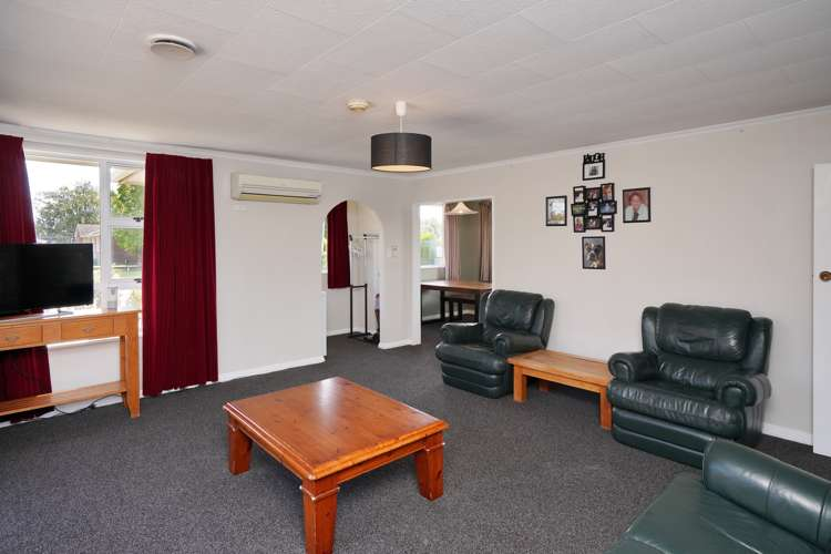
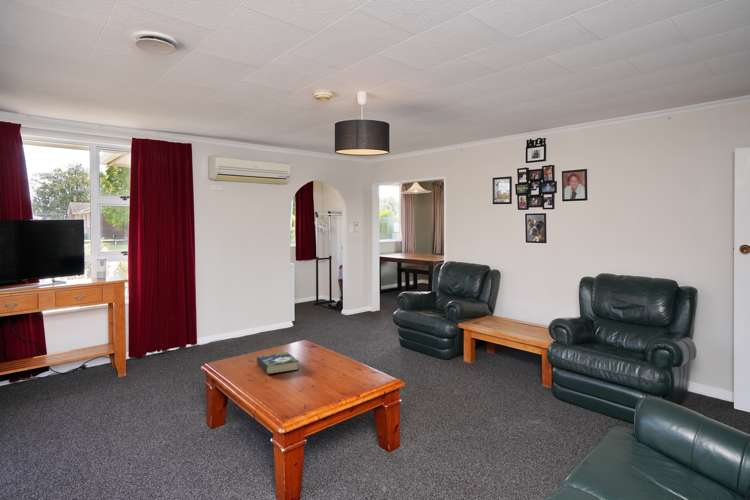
+ book [256,351,300,375]
